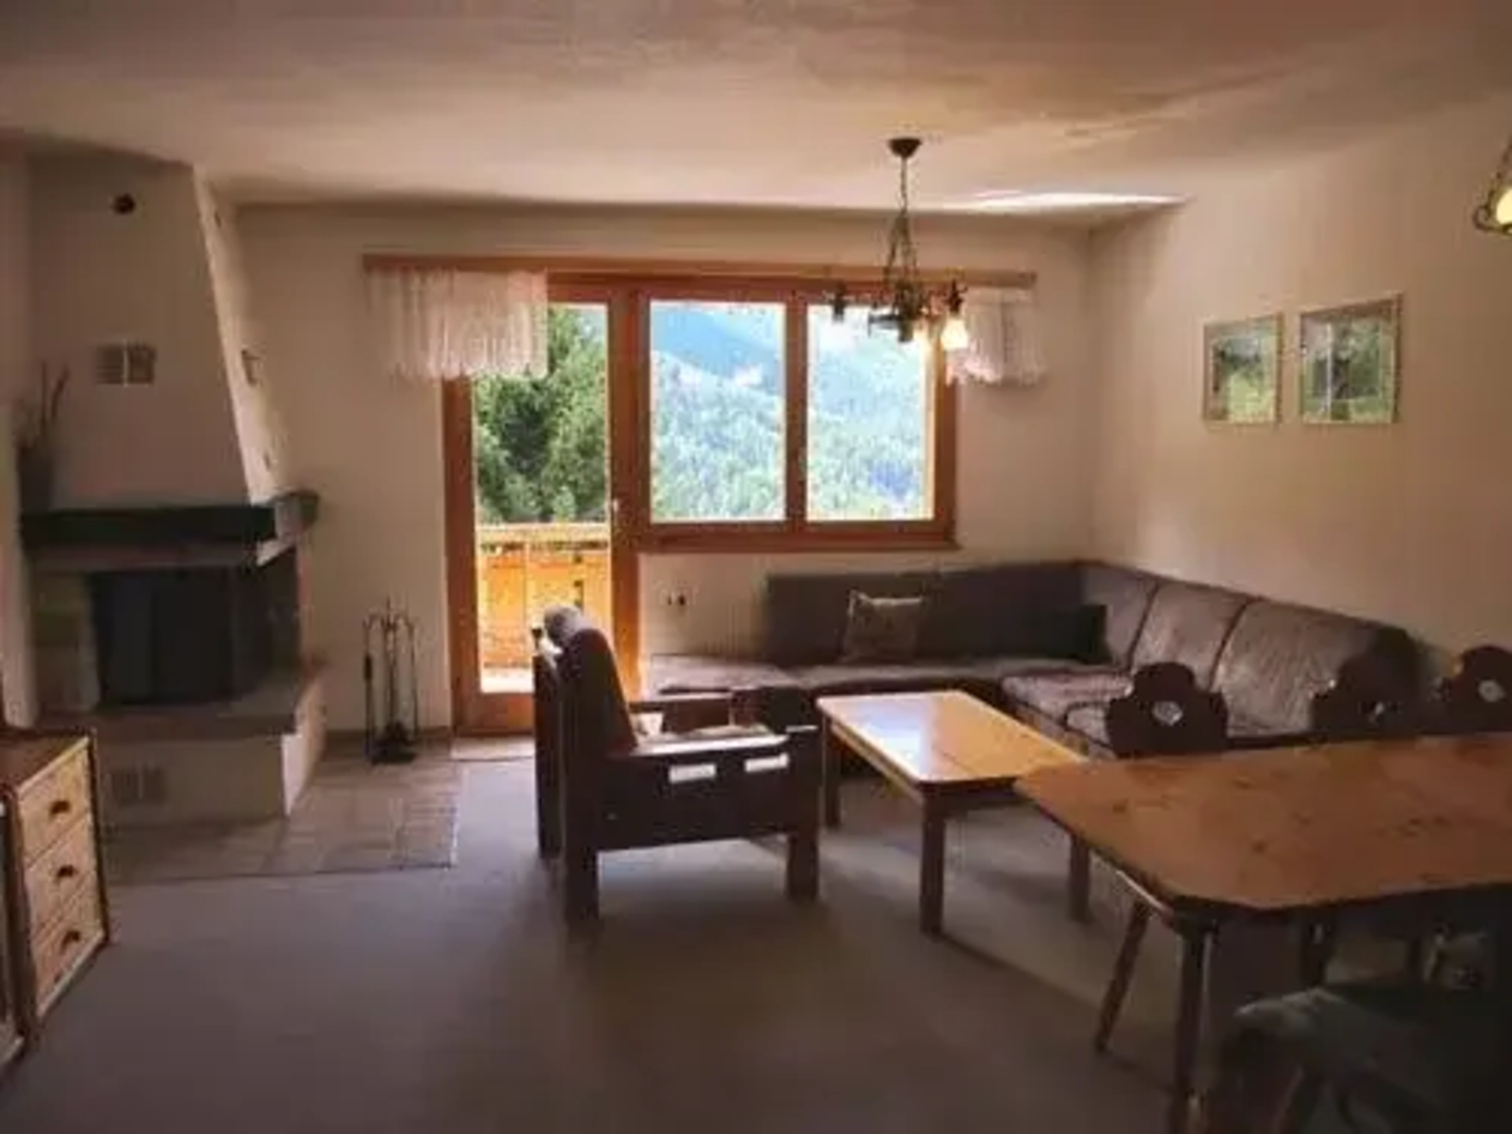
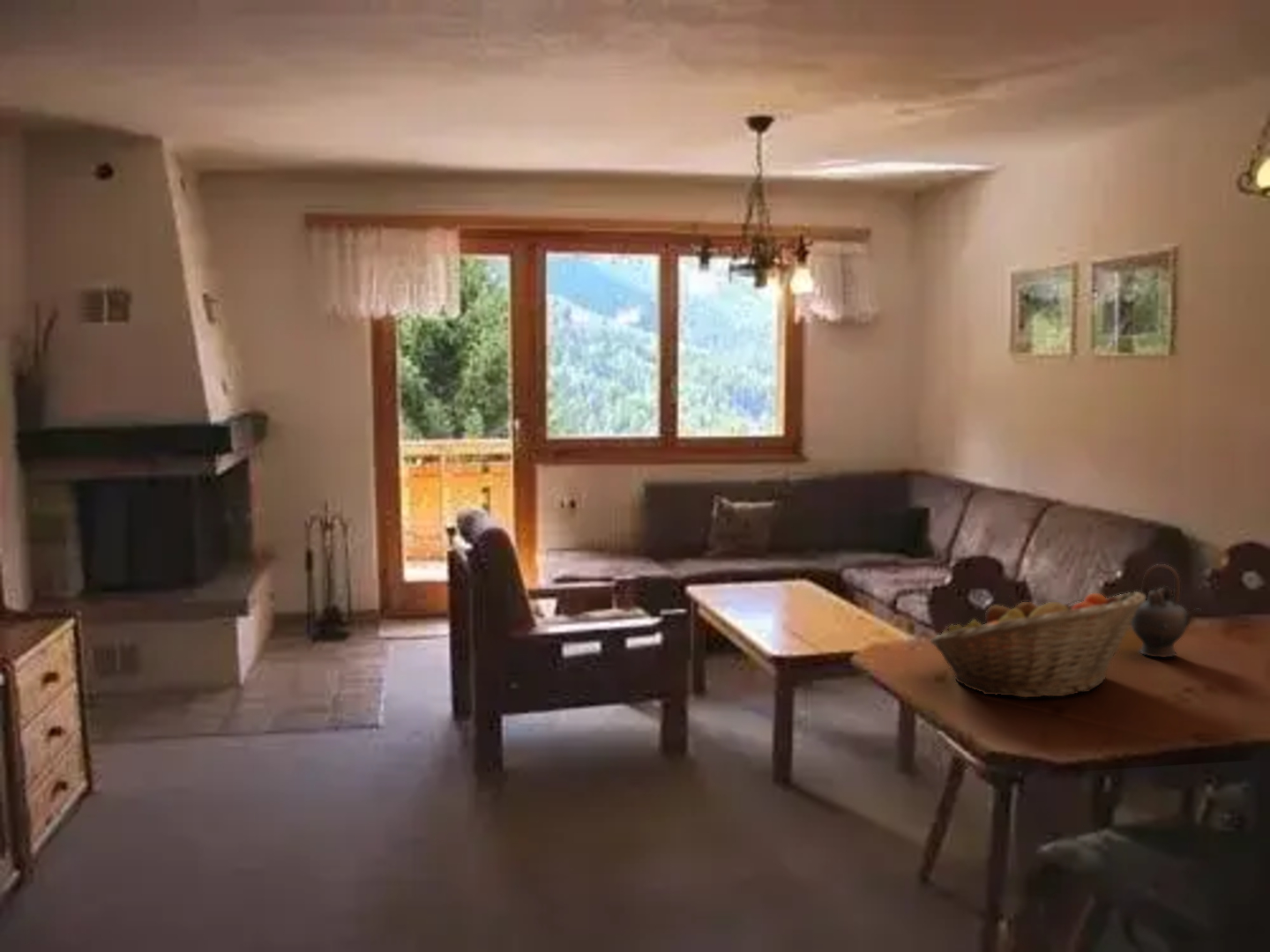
+ fruit basket [930,591,1146,698]
+ teapot [1130,563,1201,658]
